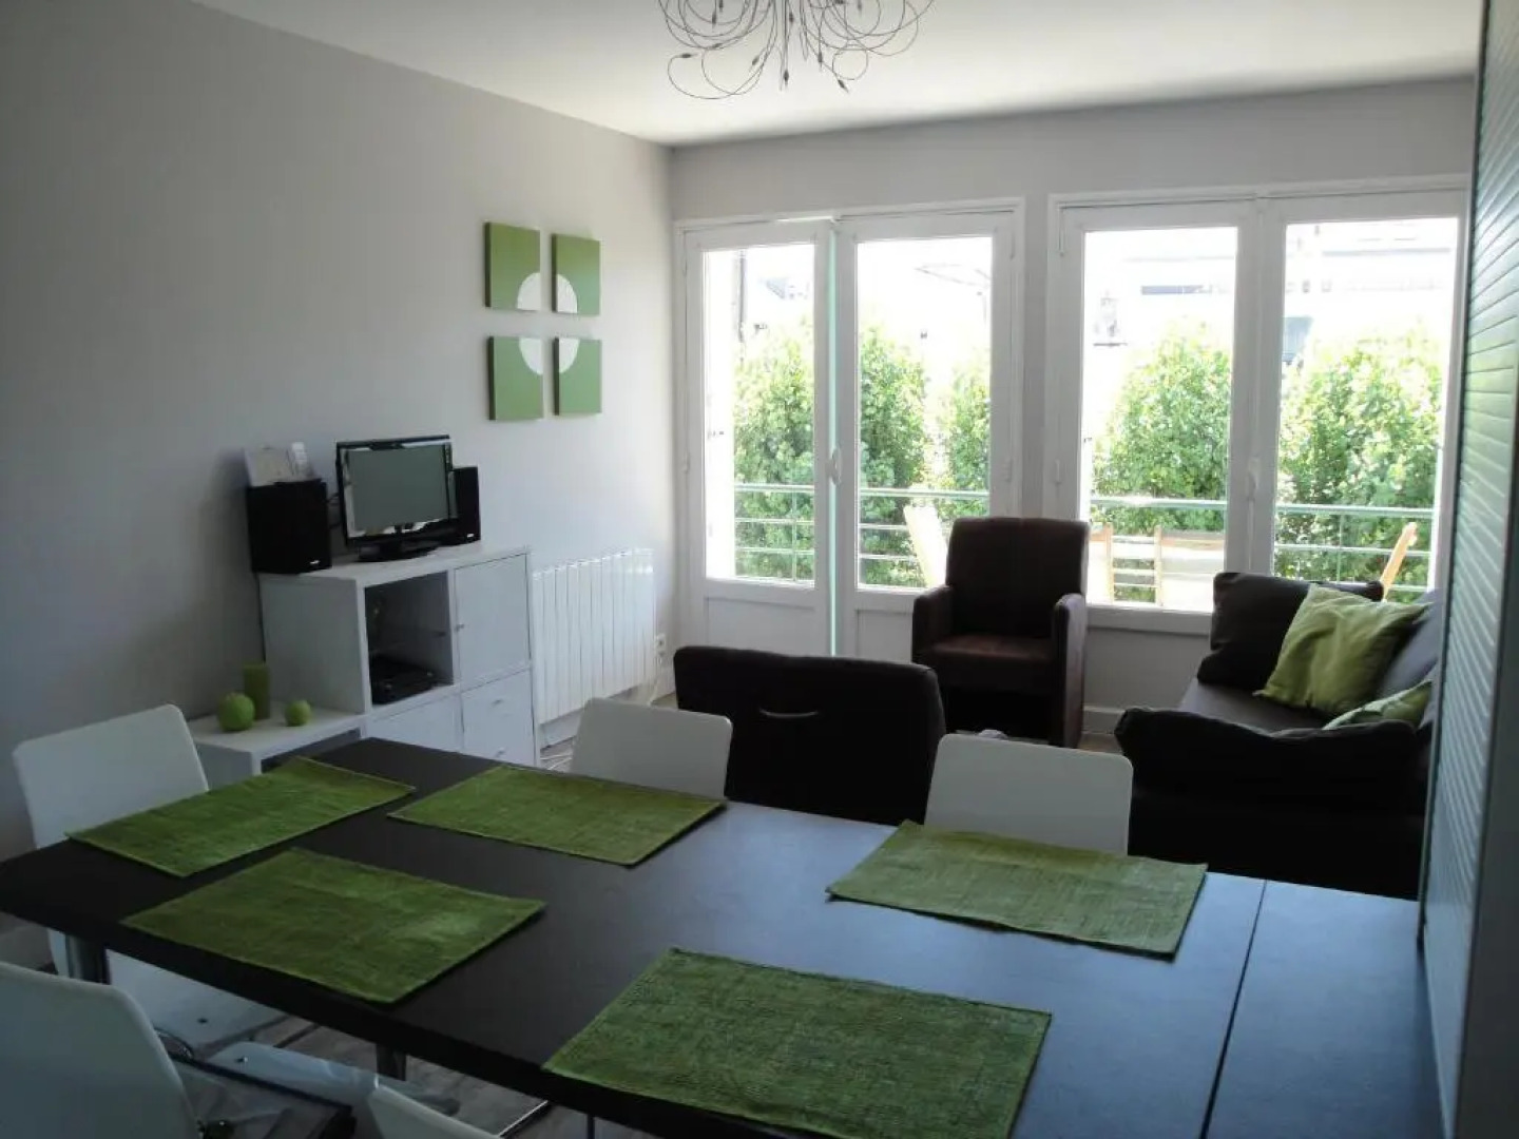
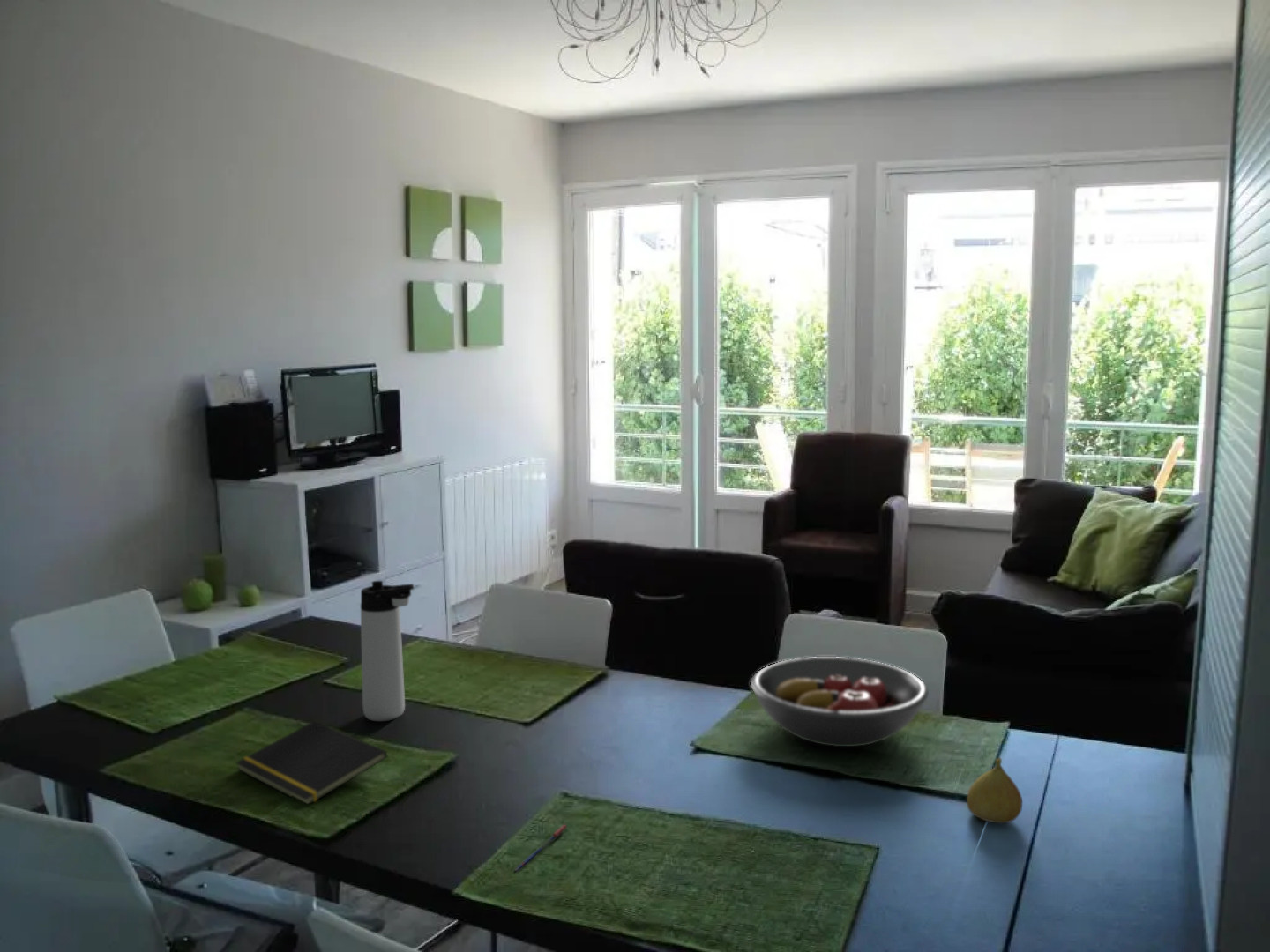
+ notepad [235,720,389,806]
+ pen [512,823,568,873]
+ thermos bottle [360,580,415,722]
+ fruit bowl [750,656,930,747]
+ fruit [966,756,1023,824]
